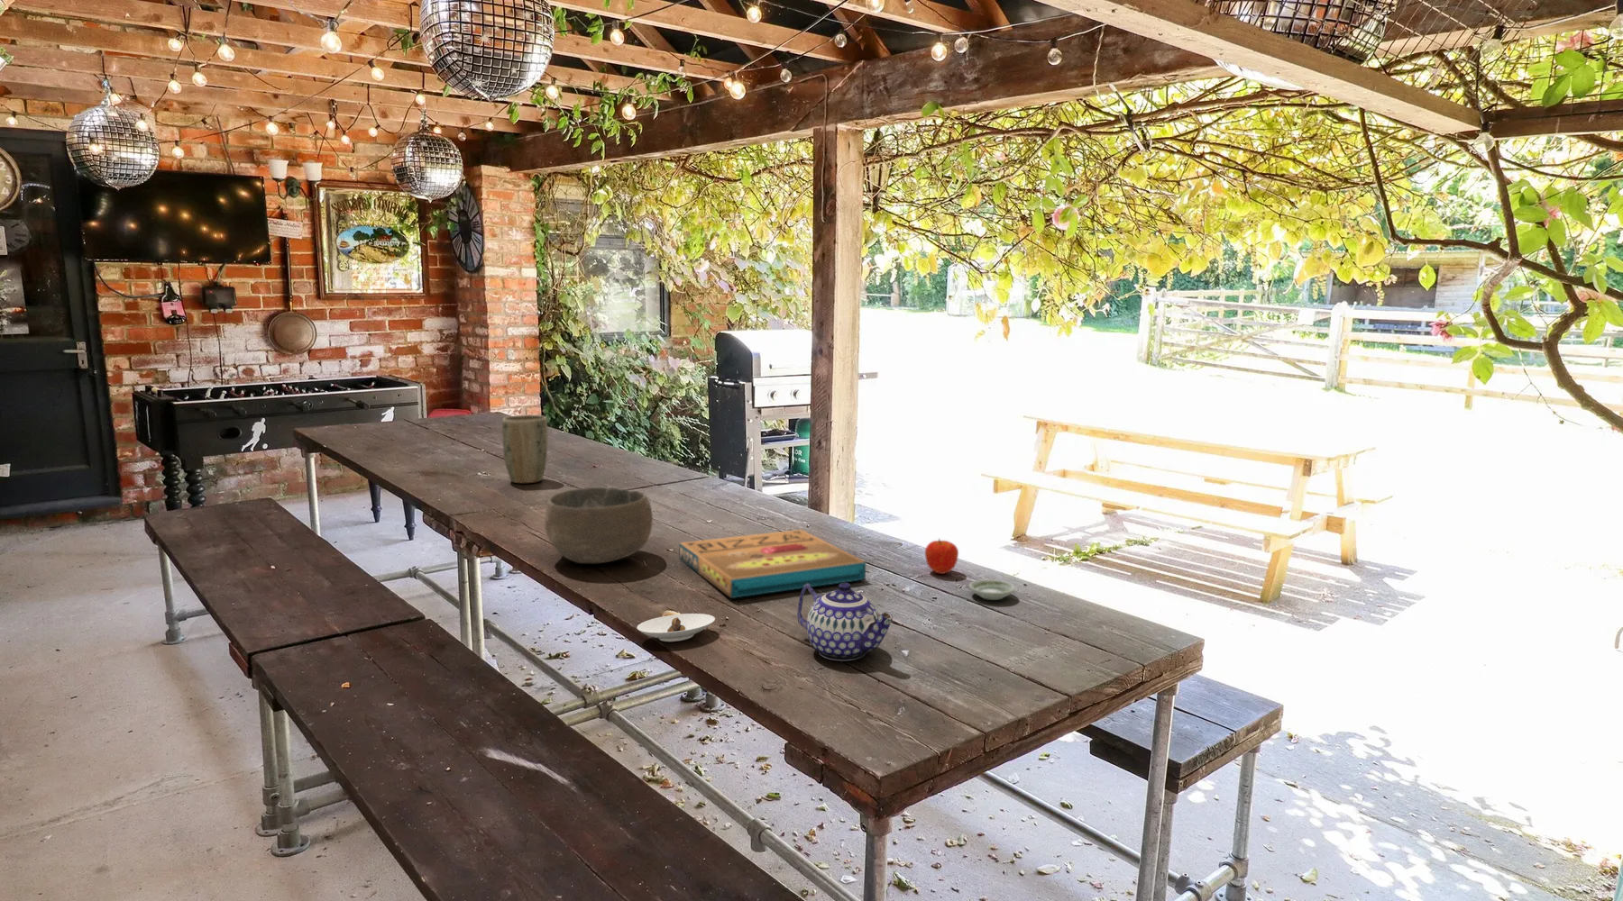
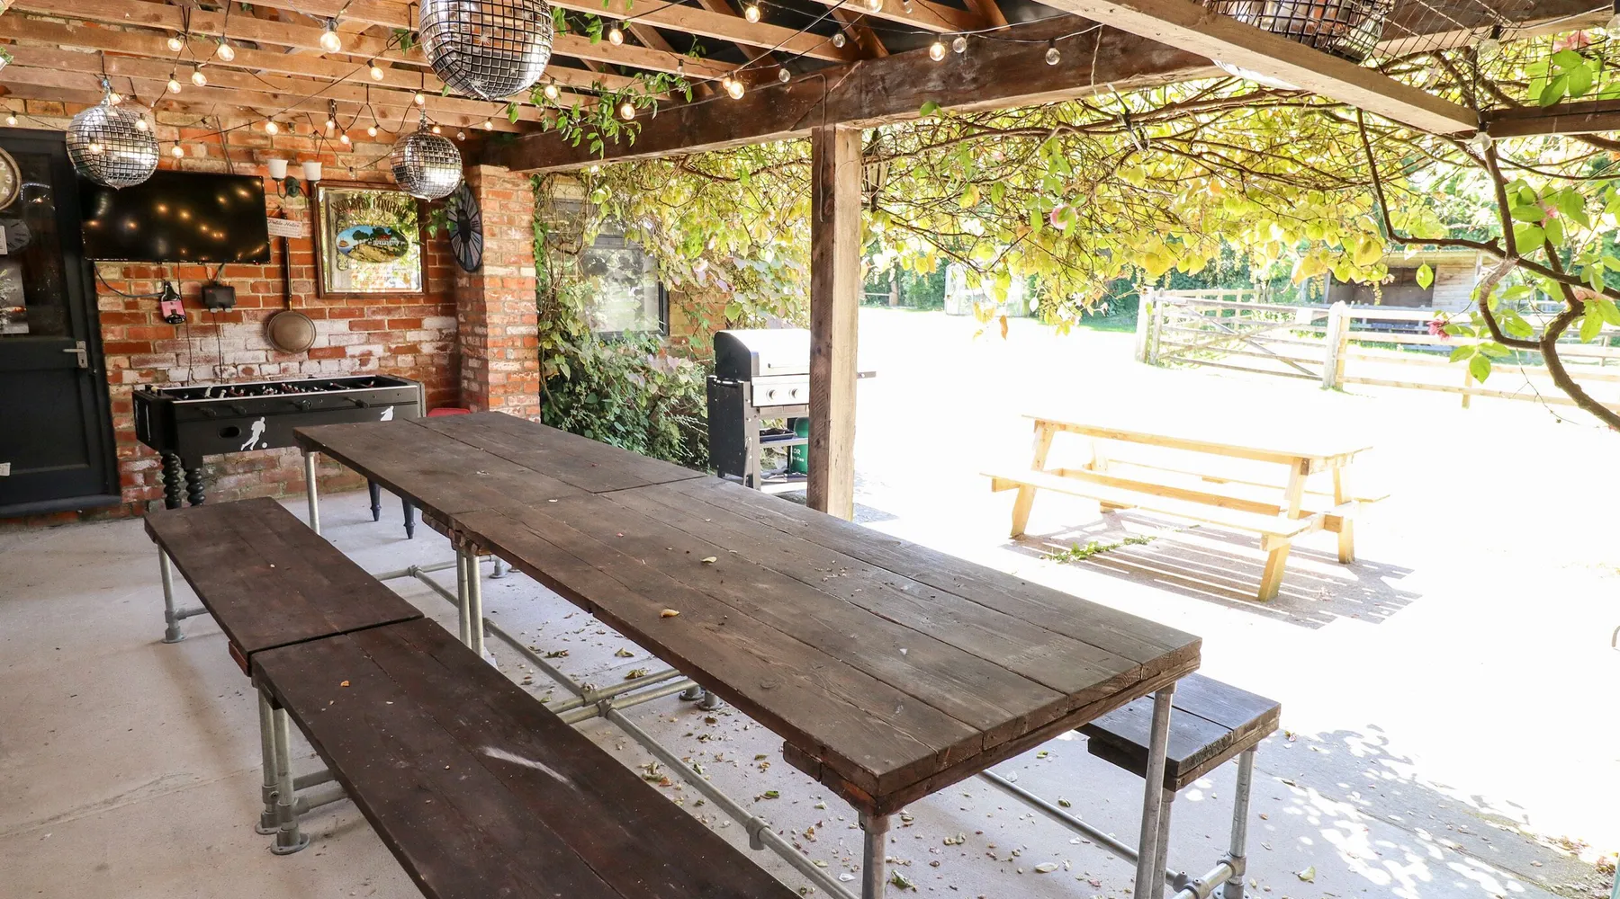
- saucer [968,578,1016,601]
- pizza box [678,529,867,599]
- fruit [925,538,959,575]
- plant pot [502,415,550,484]
- teapot [796,583,894,661]
- bowl [544,486,654,564]
- saucer [636,613,716,642]
